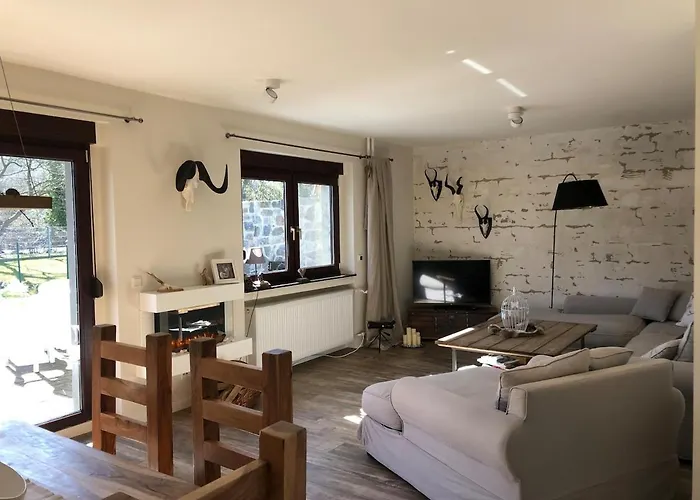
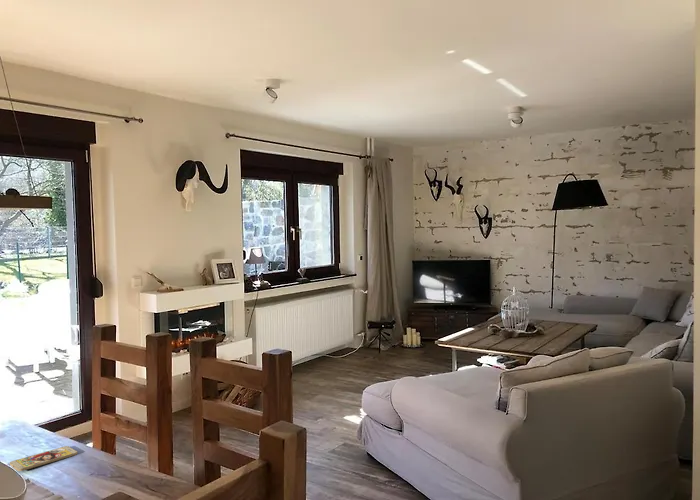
+ smartphone [9,445,79,472]
